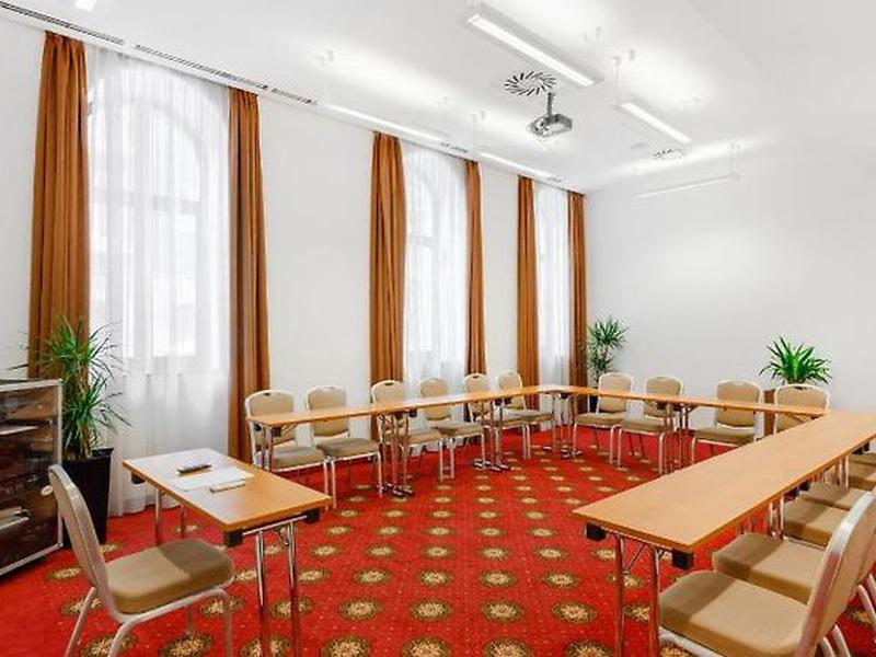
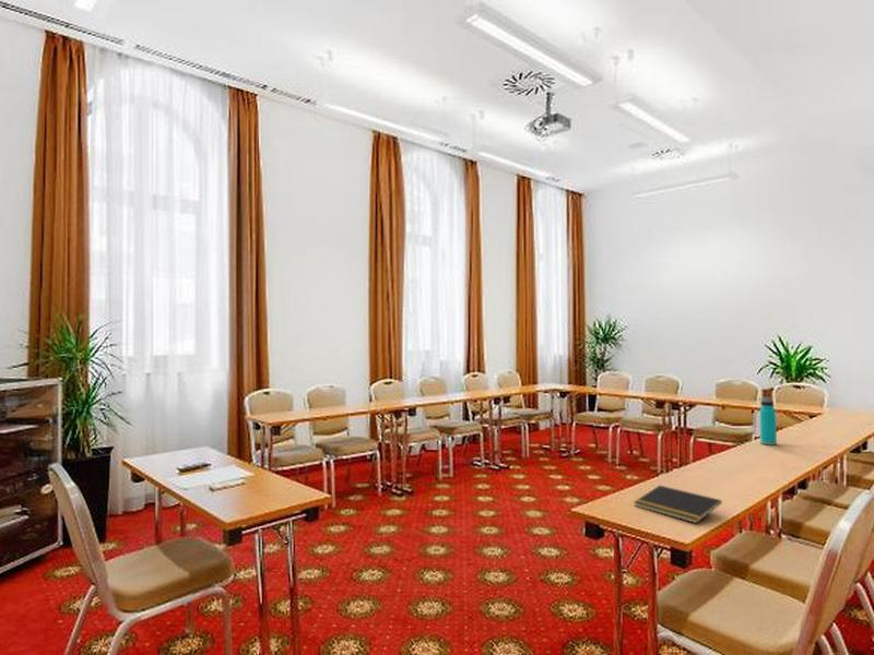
+ water bottle [758,396,778,446]
+ notepad [634,485,723,524]
